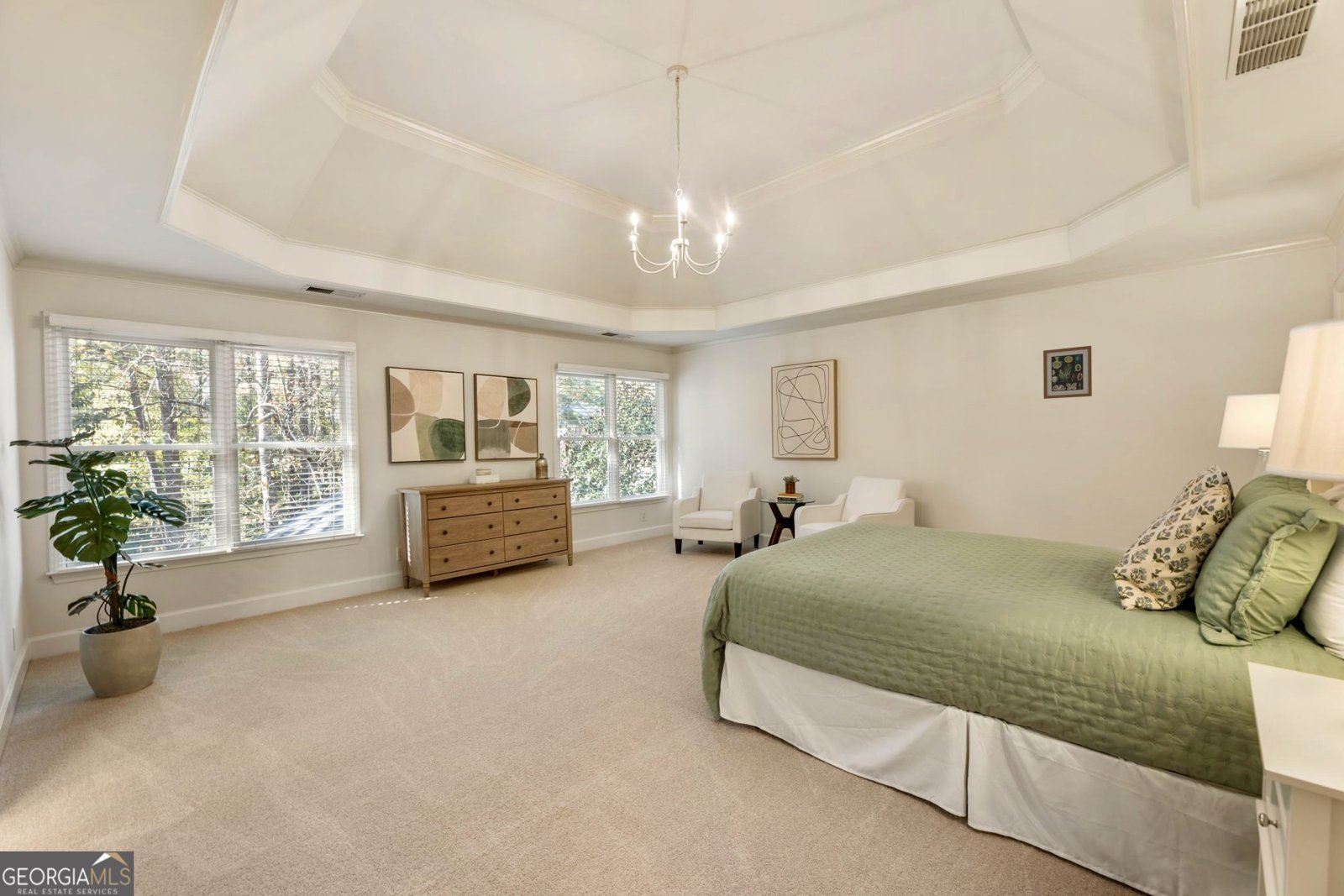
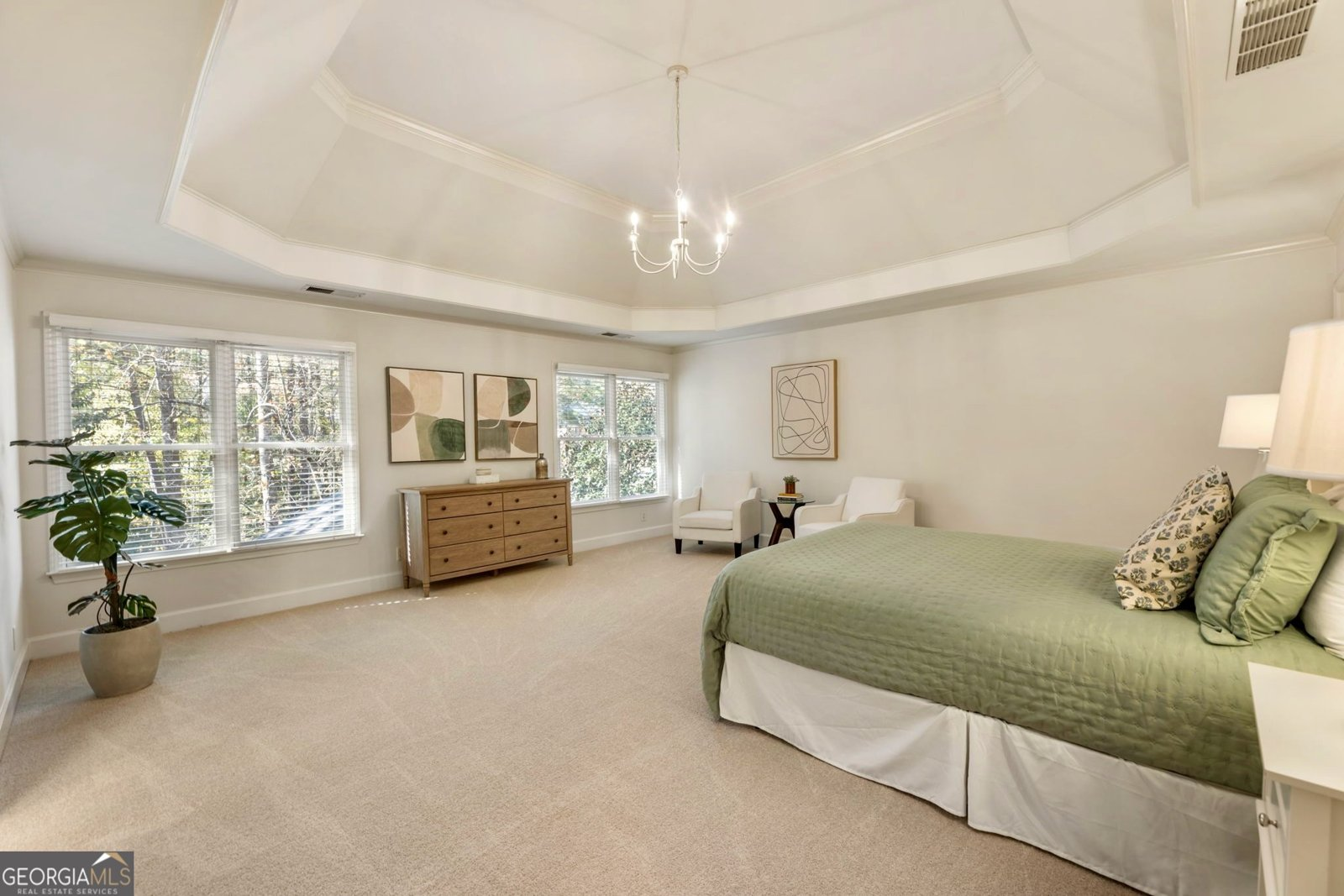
- wall art [1042,345,1093,400]
